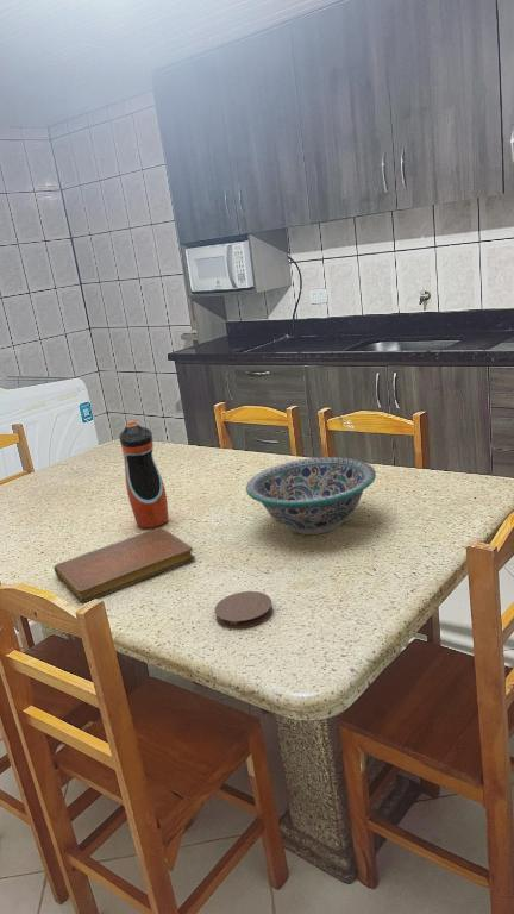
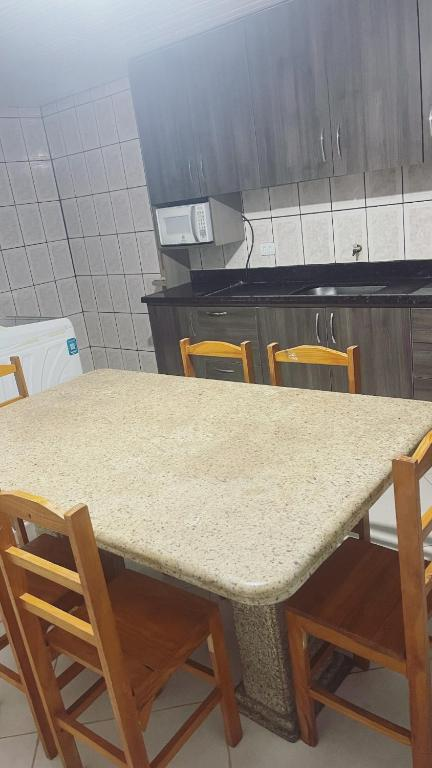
- water bottle [119,419,169,530]
- notebook [52,526,196,603]
- coaster [213,590,274,630]
- decorative bowl [245,456,377,536]
